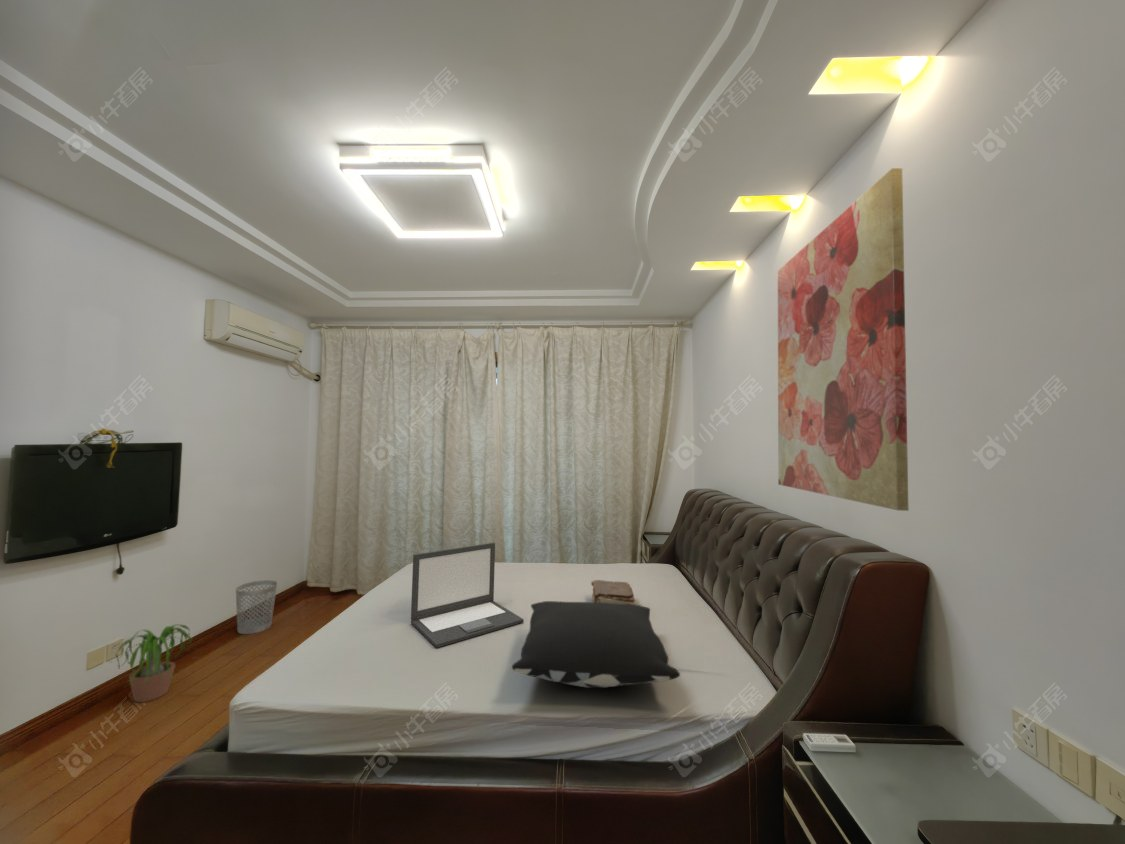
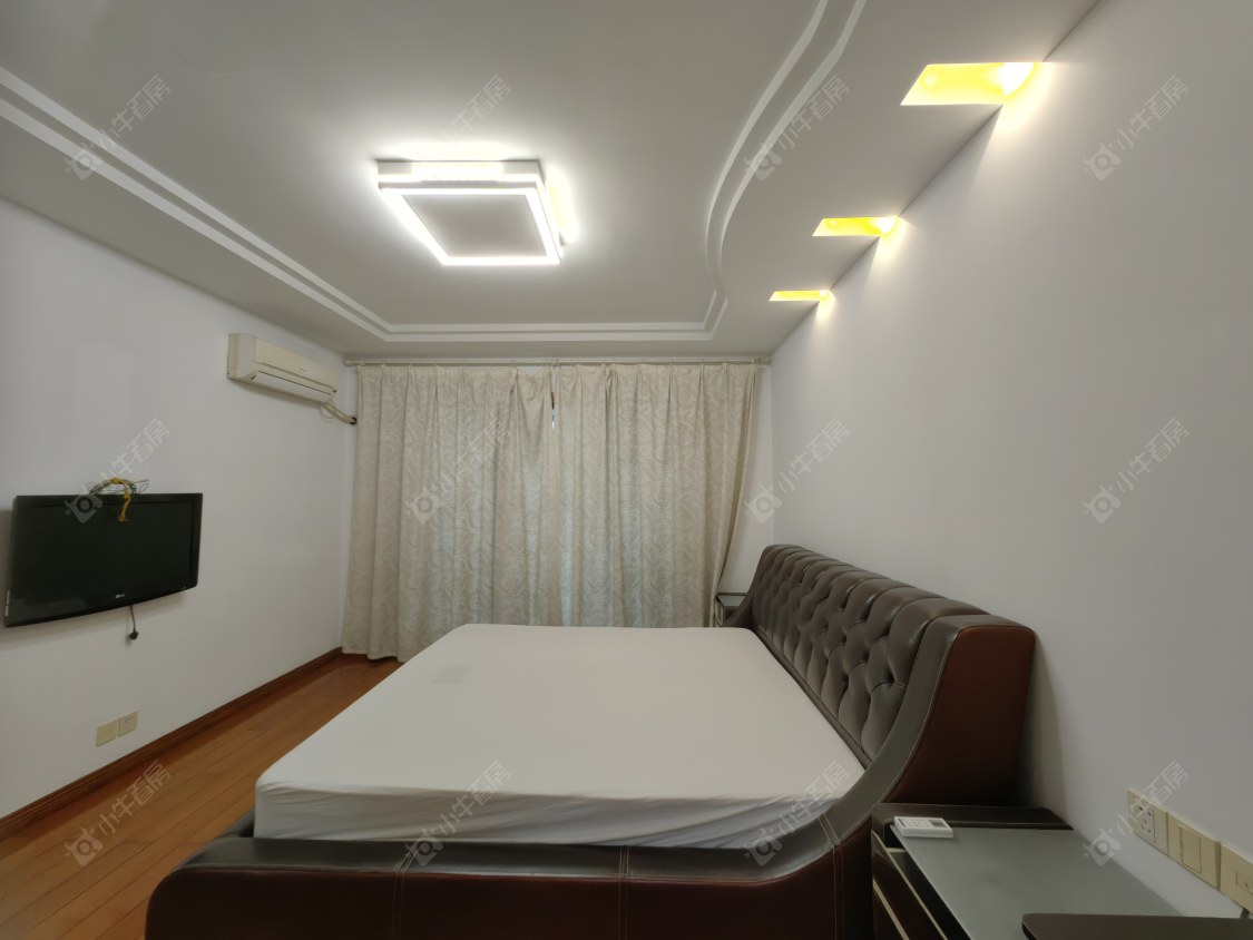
- potted plant [109,623,200,703]
- pillow [511,600,681,689]
- book [590,579,637,605]
- wastebasket [235,579,278,635]
- wall art [777,167,910,512]
- laptop [410,542,525,649]
